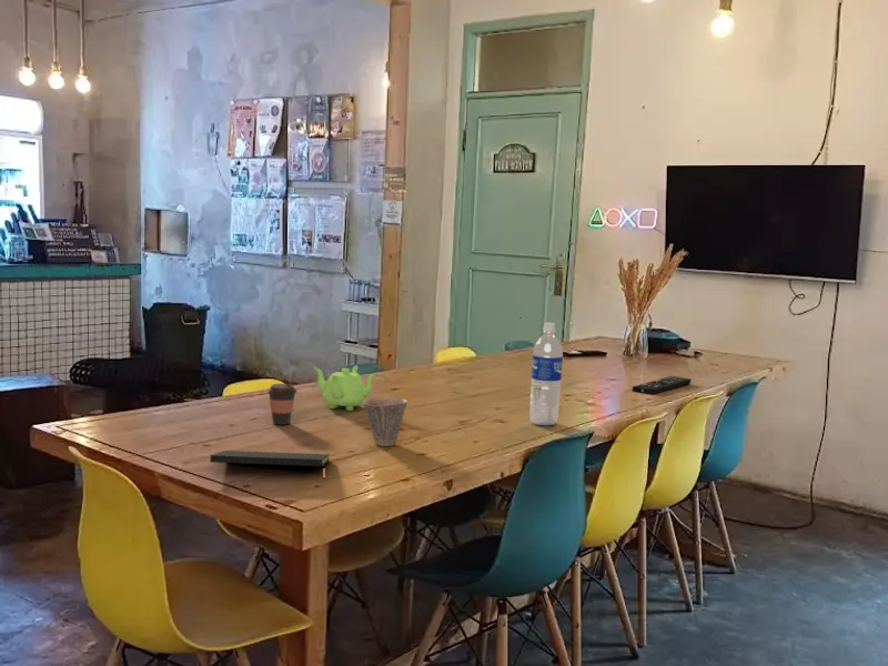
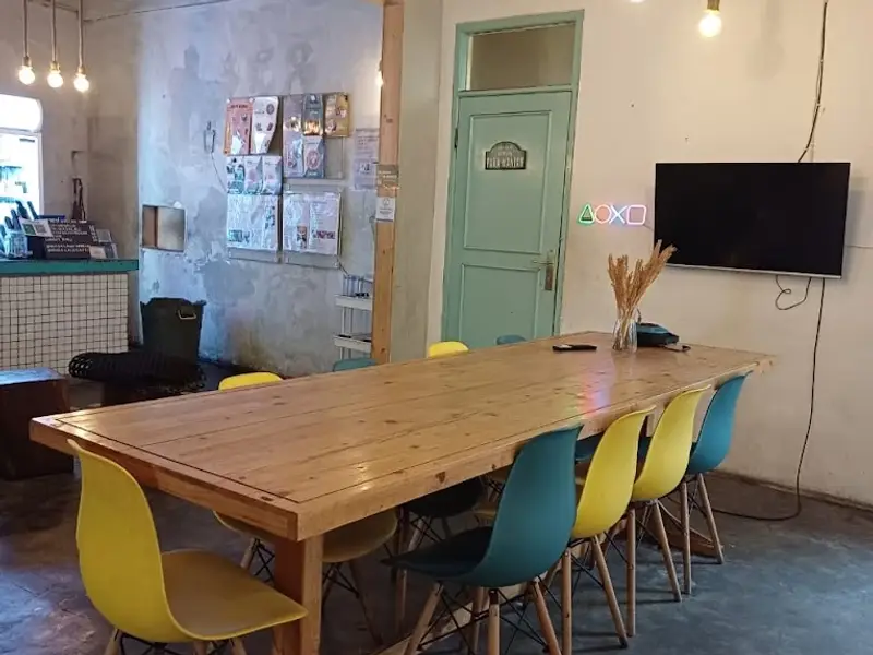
- remote control [632,375,692,395]
- teapot [313,364,379,412]
- coffee cup [266,383,299,426]
- cup [362,396,408,447]
- notepad [209,448,331,482]
- water bottle [528,322,564,426]
